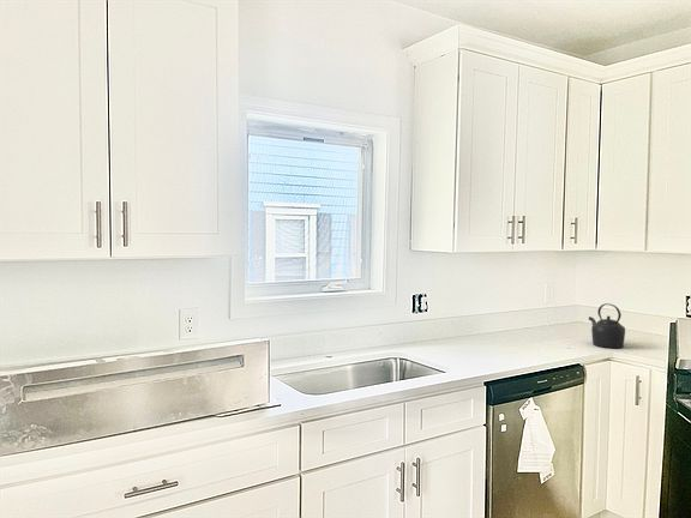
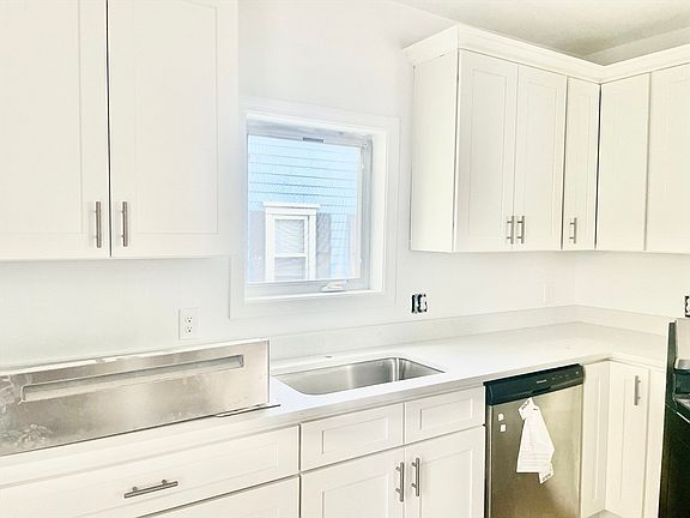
- kettle [588,302,626,349]
